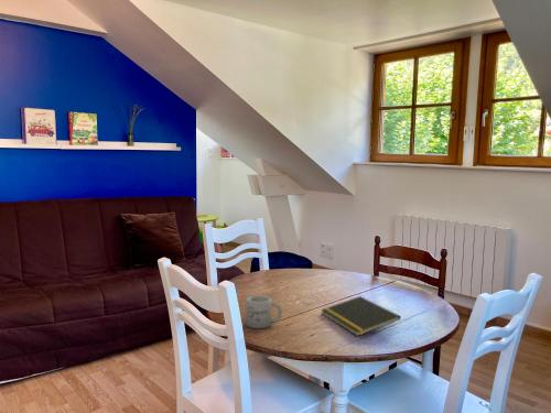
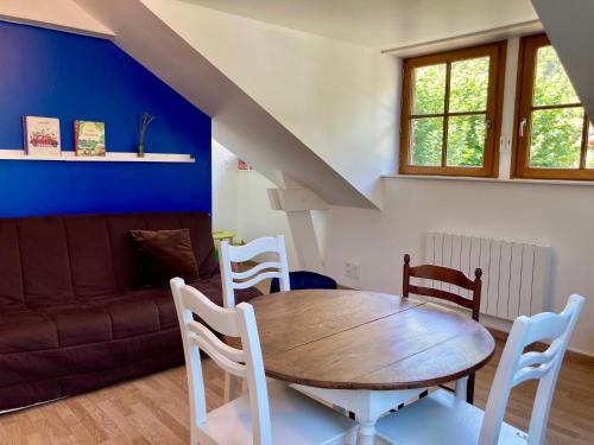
- notepad [320,295,402,337]
- mug [245,294,283,329]
